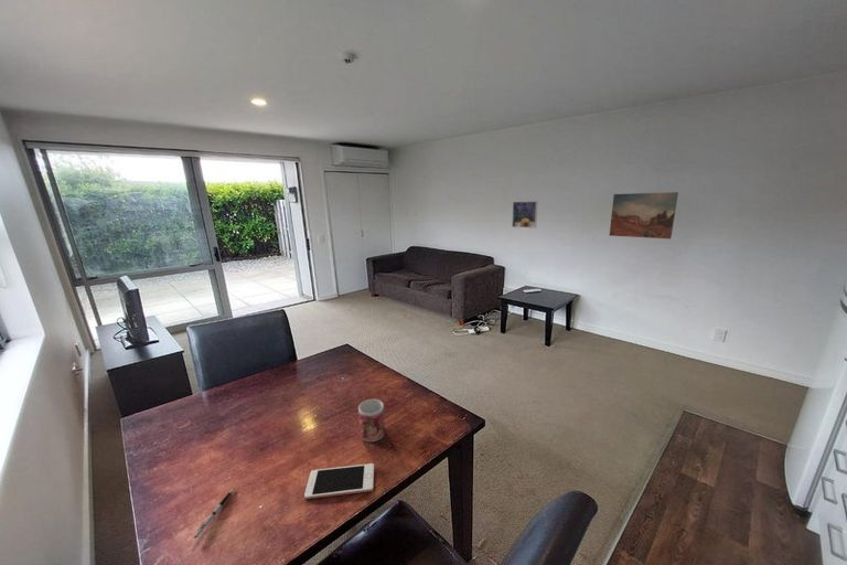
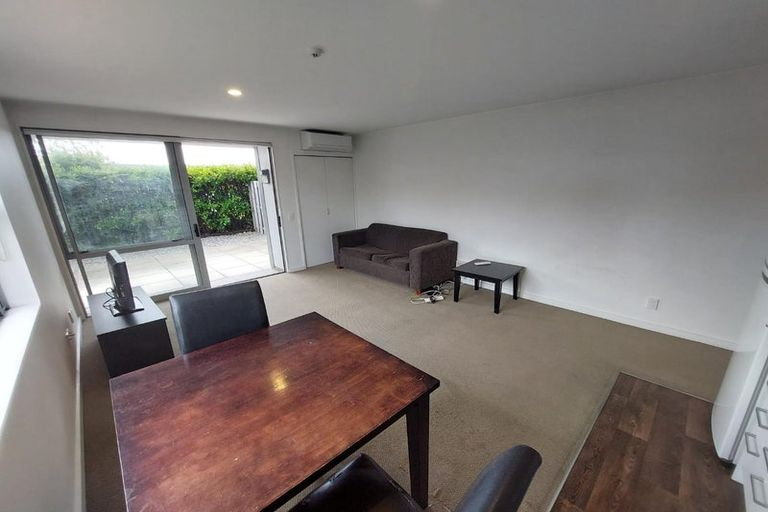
- mug [357,398,386,443]
- wall art [608,191,679,239]
- cell phone [303,462,375,500]
- pen [193,488,235,540]
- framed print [511,200,539,230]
